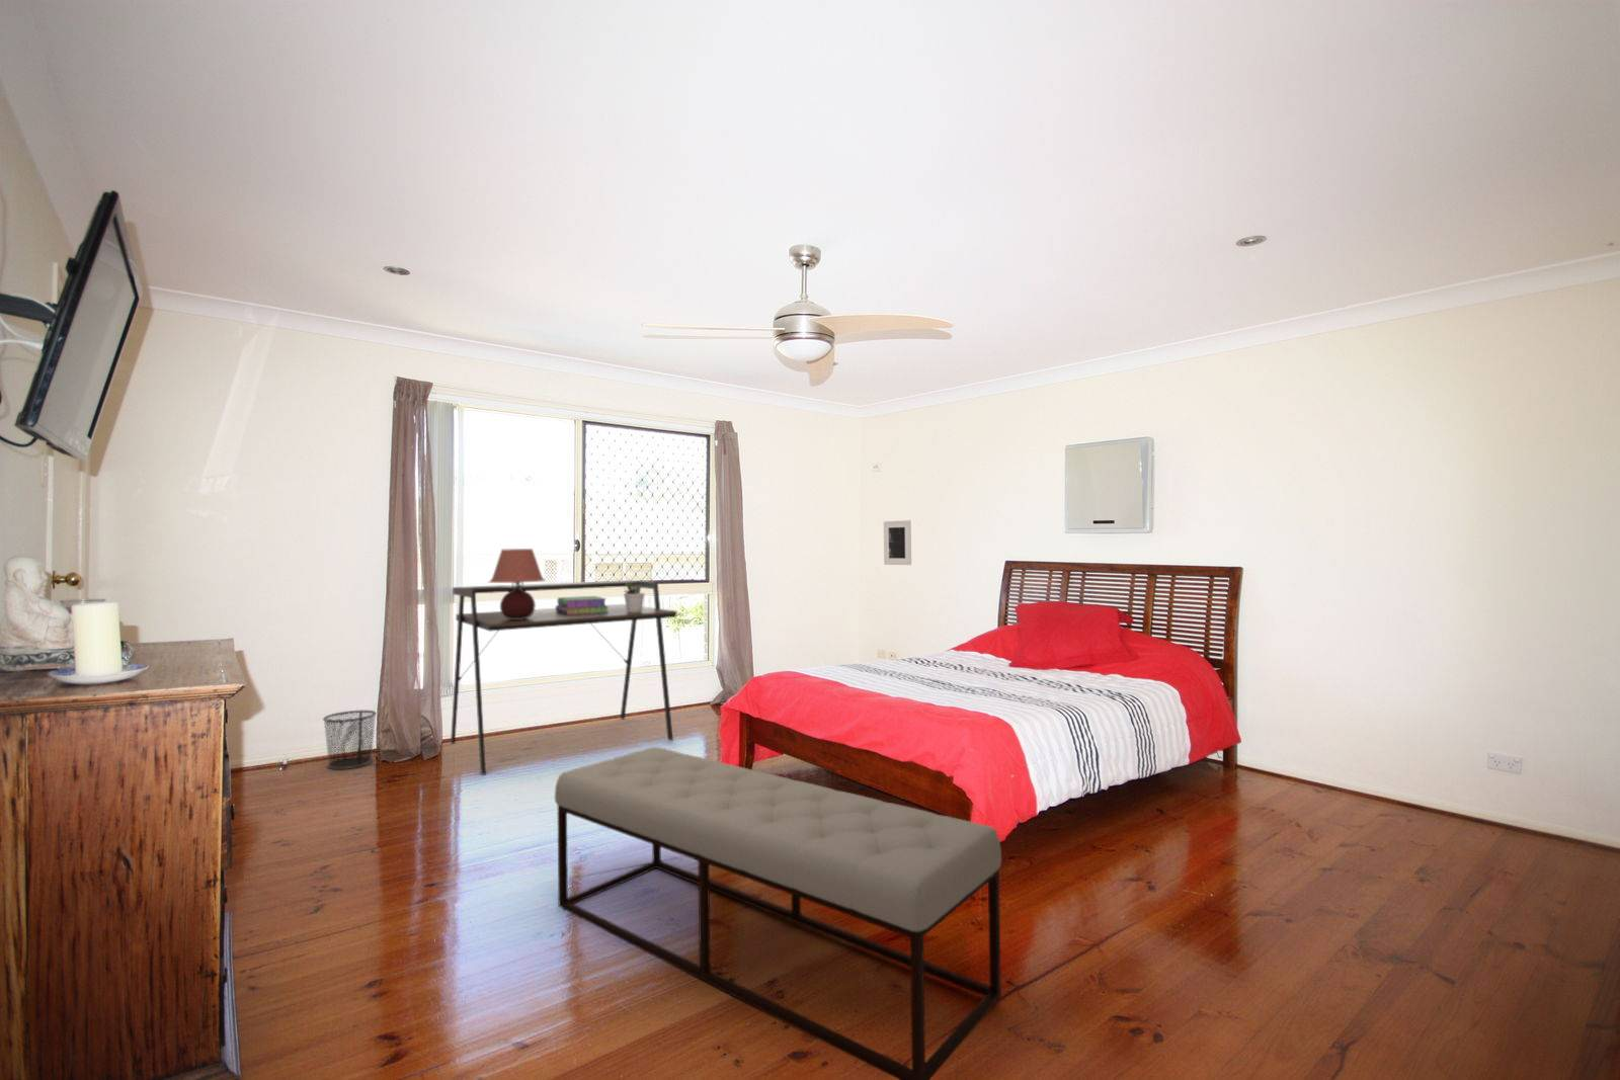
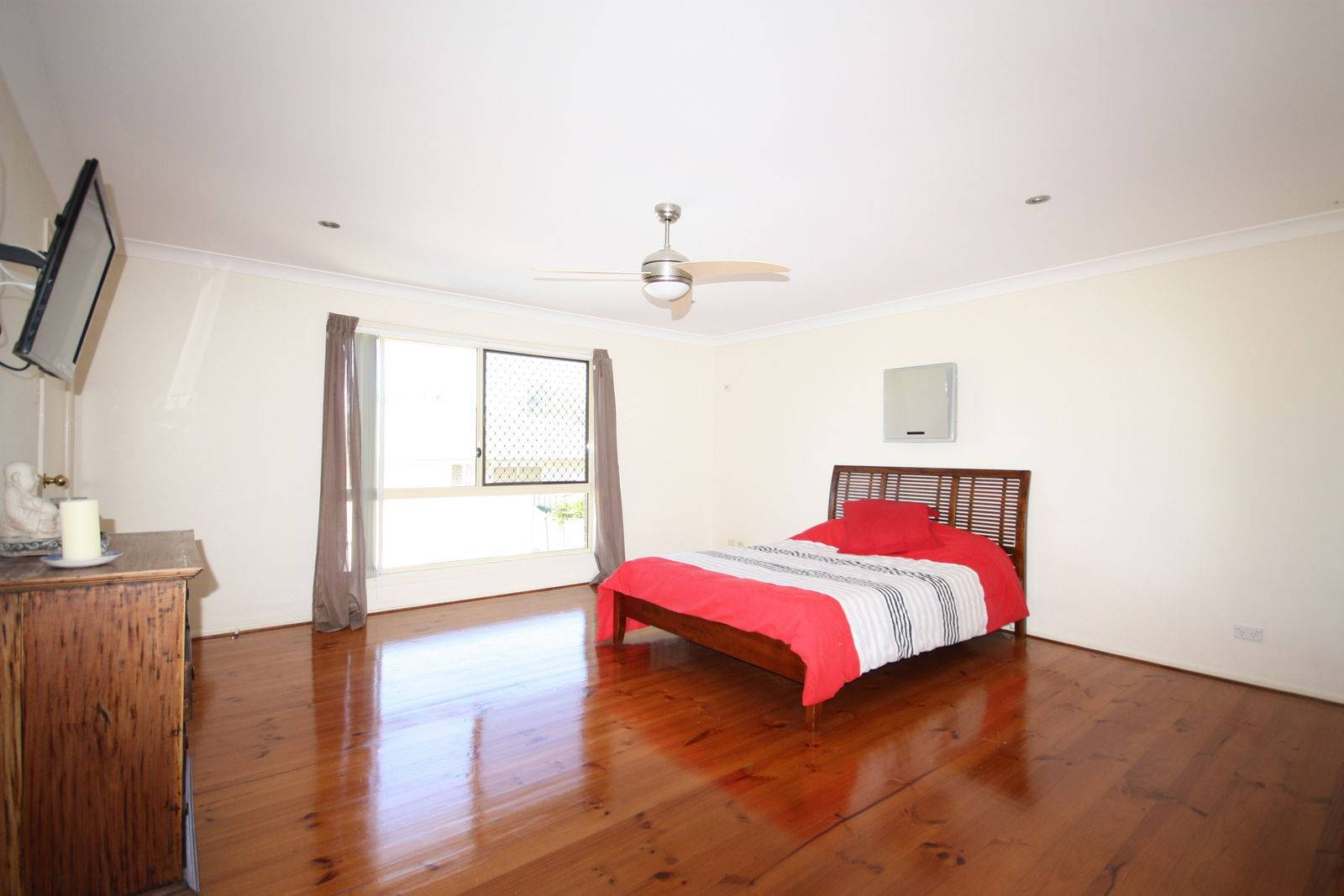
- potted plant [623,581,646,612]
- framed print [882,520,912,565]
- table lamp [488,547,547,620]
- desk [450,579,679,776]
- waste bin [322,710,377,770]
- bench [553,746,1003,1080]
- stack of books [554,595,609,615]
